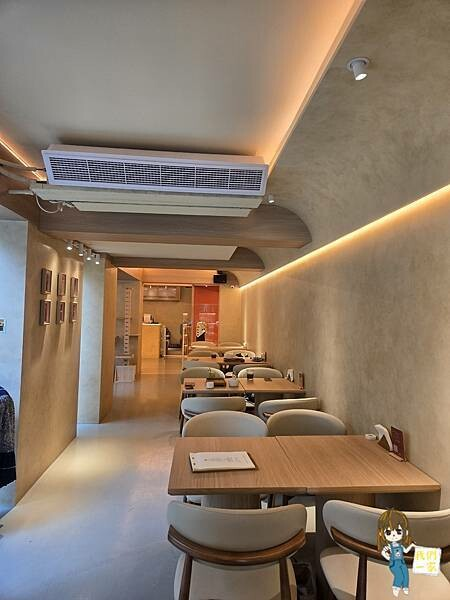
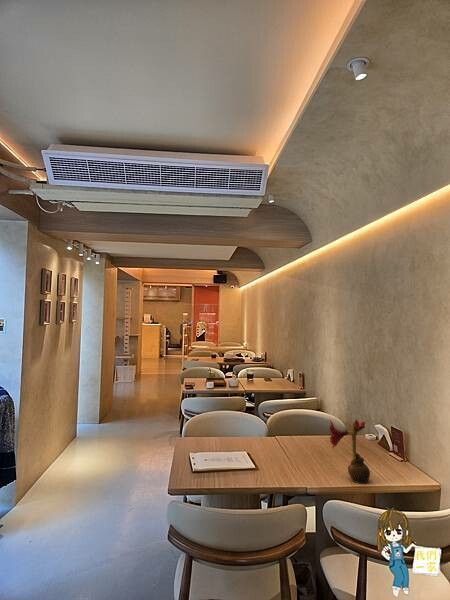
+ flower [328,418,371,485]
